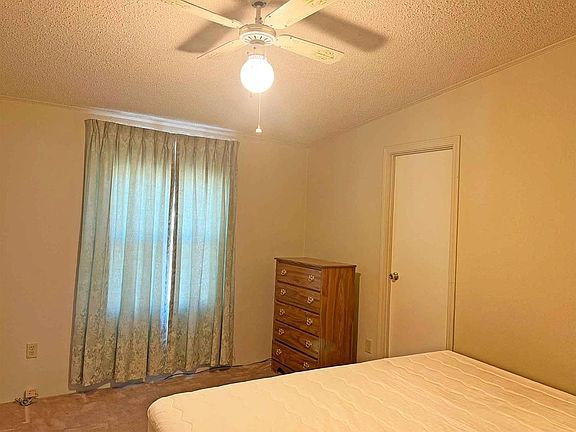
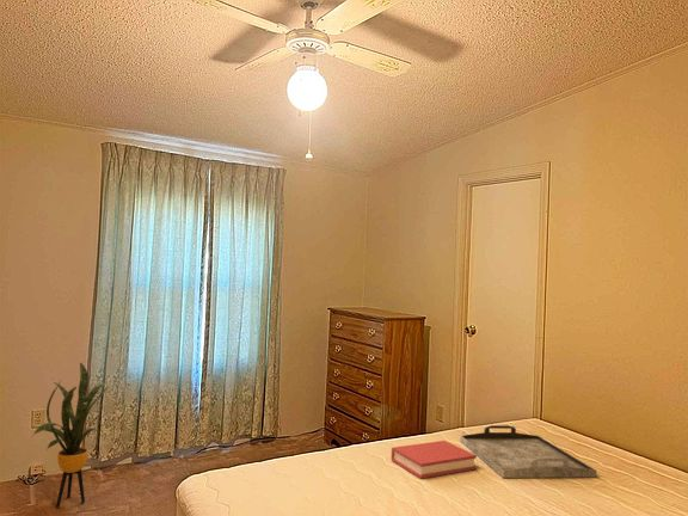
+ house plant [31,362,133,509]
+ hardback book [391,440,478,480]
+ serving tray [459,424,597,479]
